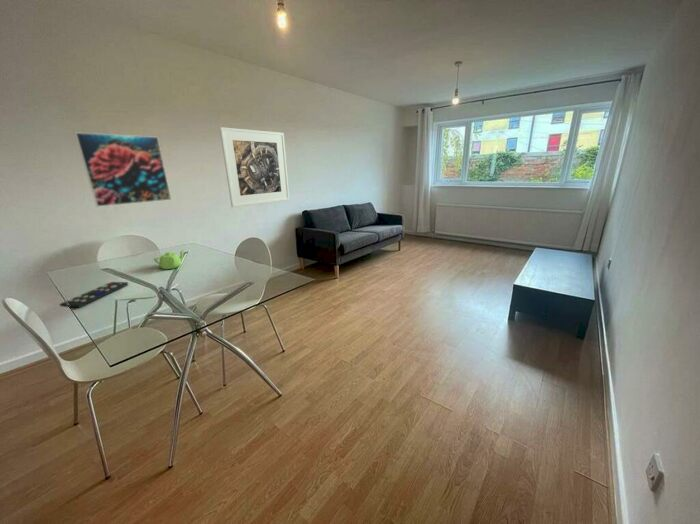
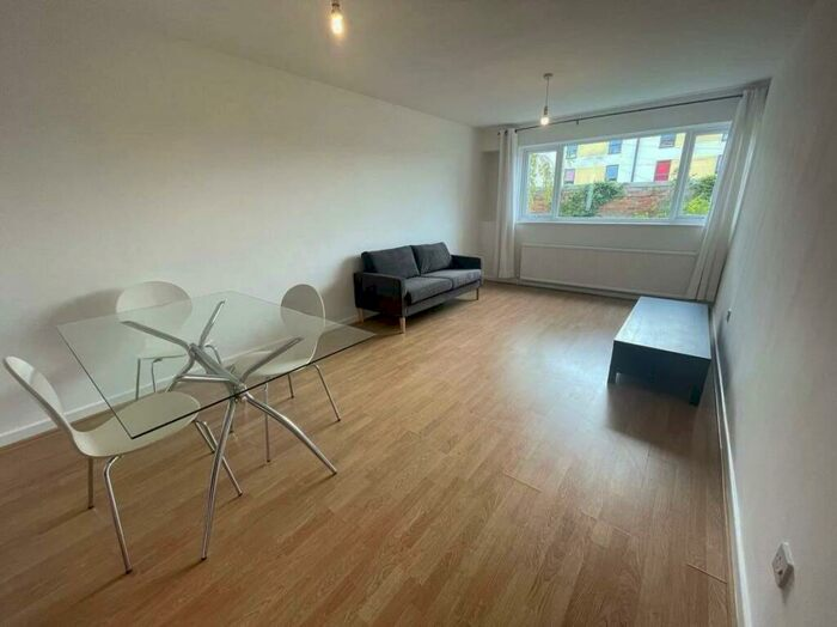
- teapot [153,249,185,270]
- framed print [219,126,291,208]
- remote control [59,281,129,308]
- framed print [73,131,172,208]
